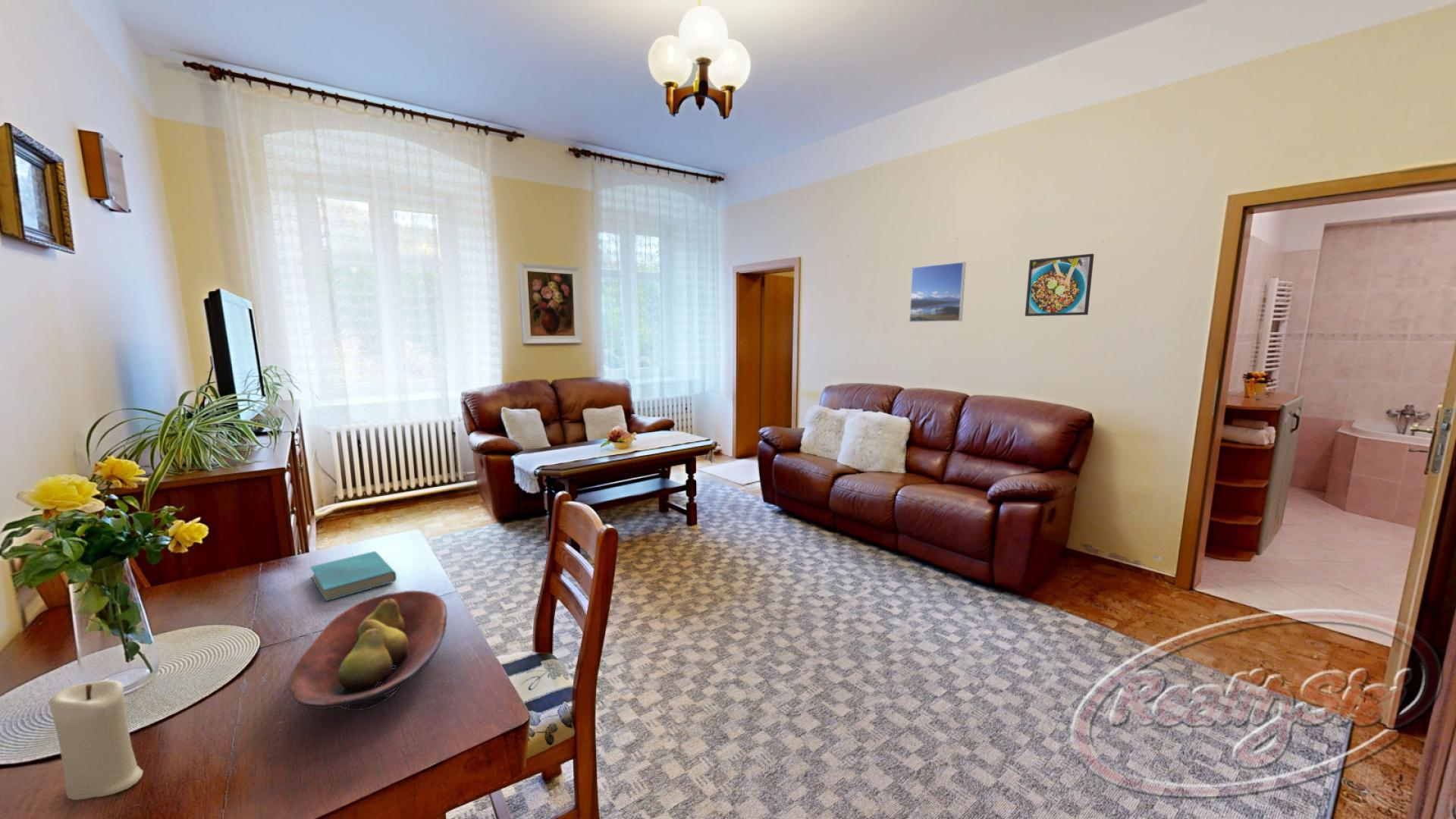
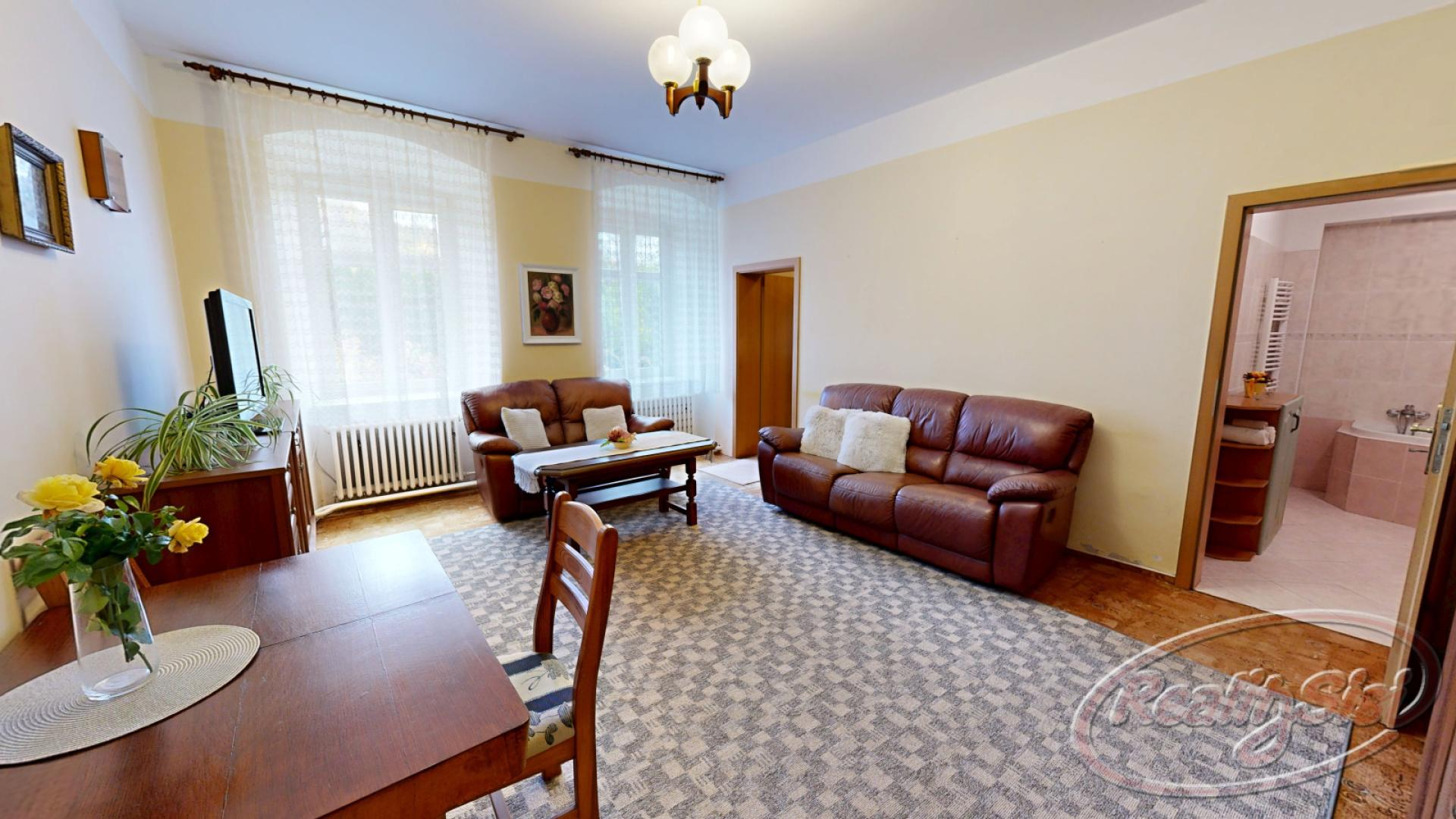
- fruit bowl [289,590,448,711]
- candle [48,679,144,801]
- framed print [908,261,967,323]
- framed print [1025,253,1095,317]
- book [309,551,397,602]
